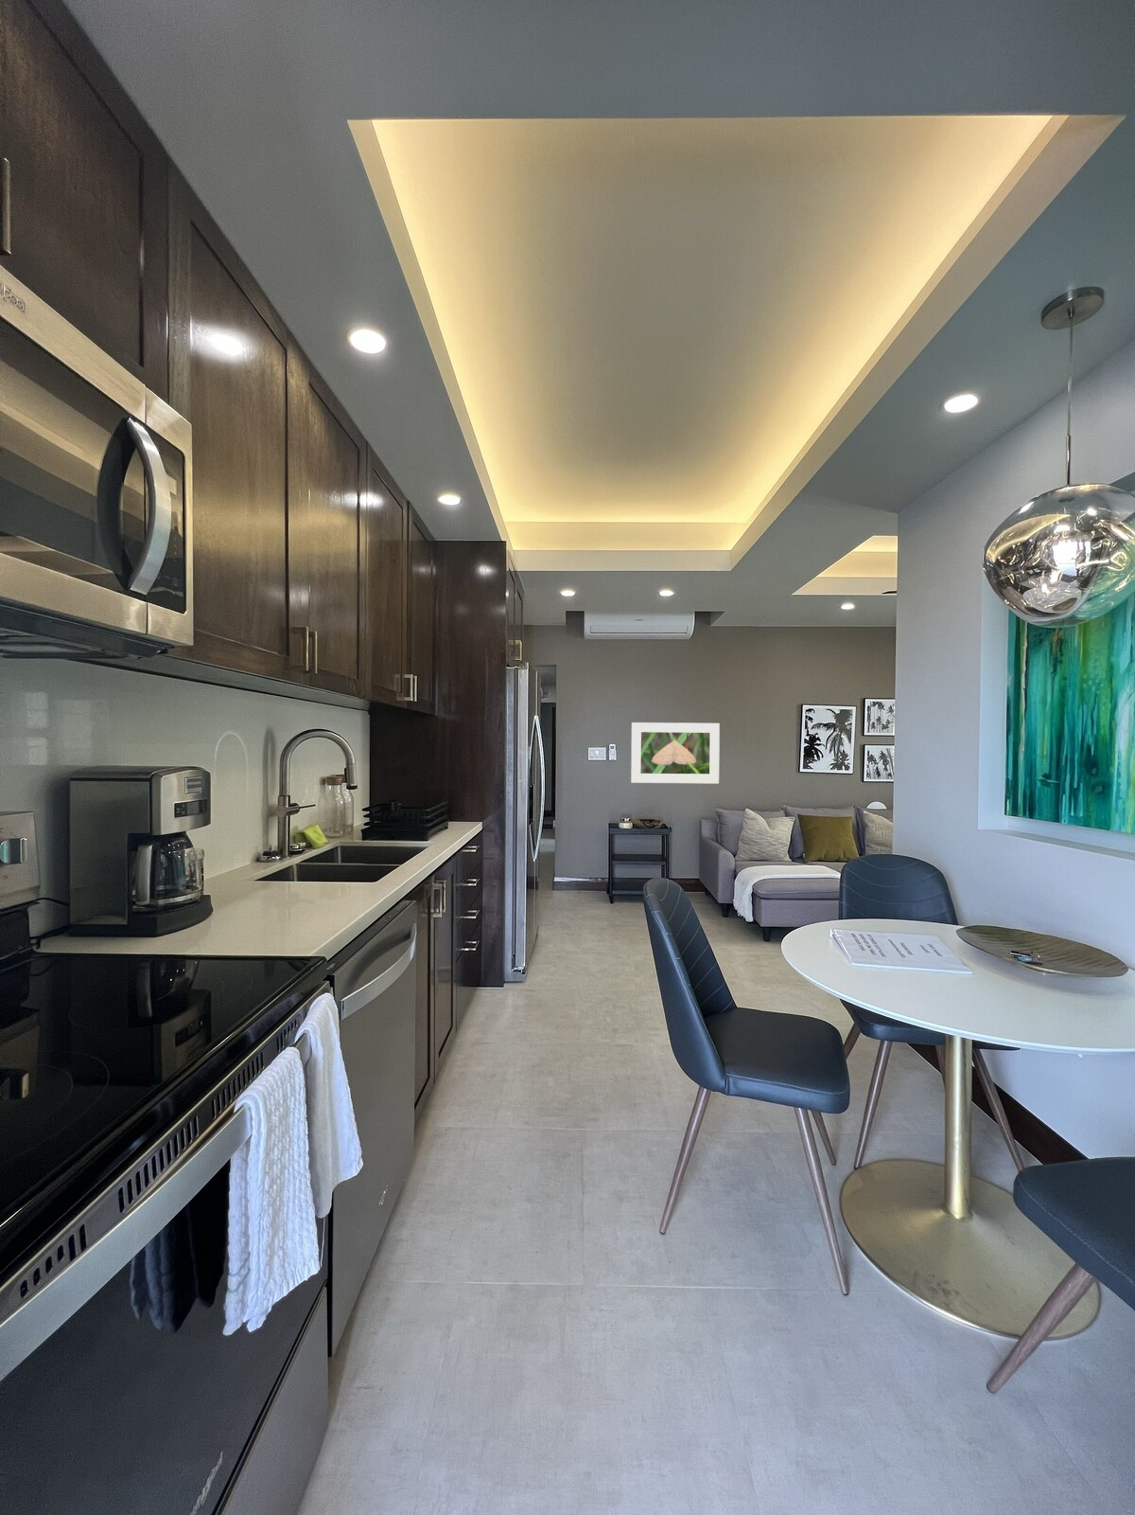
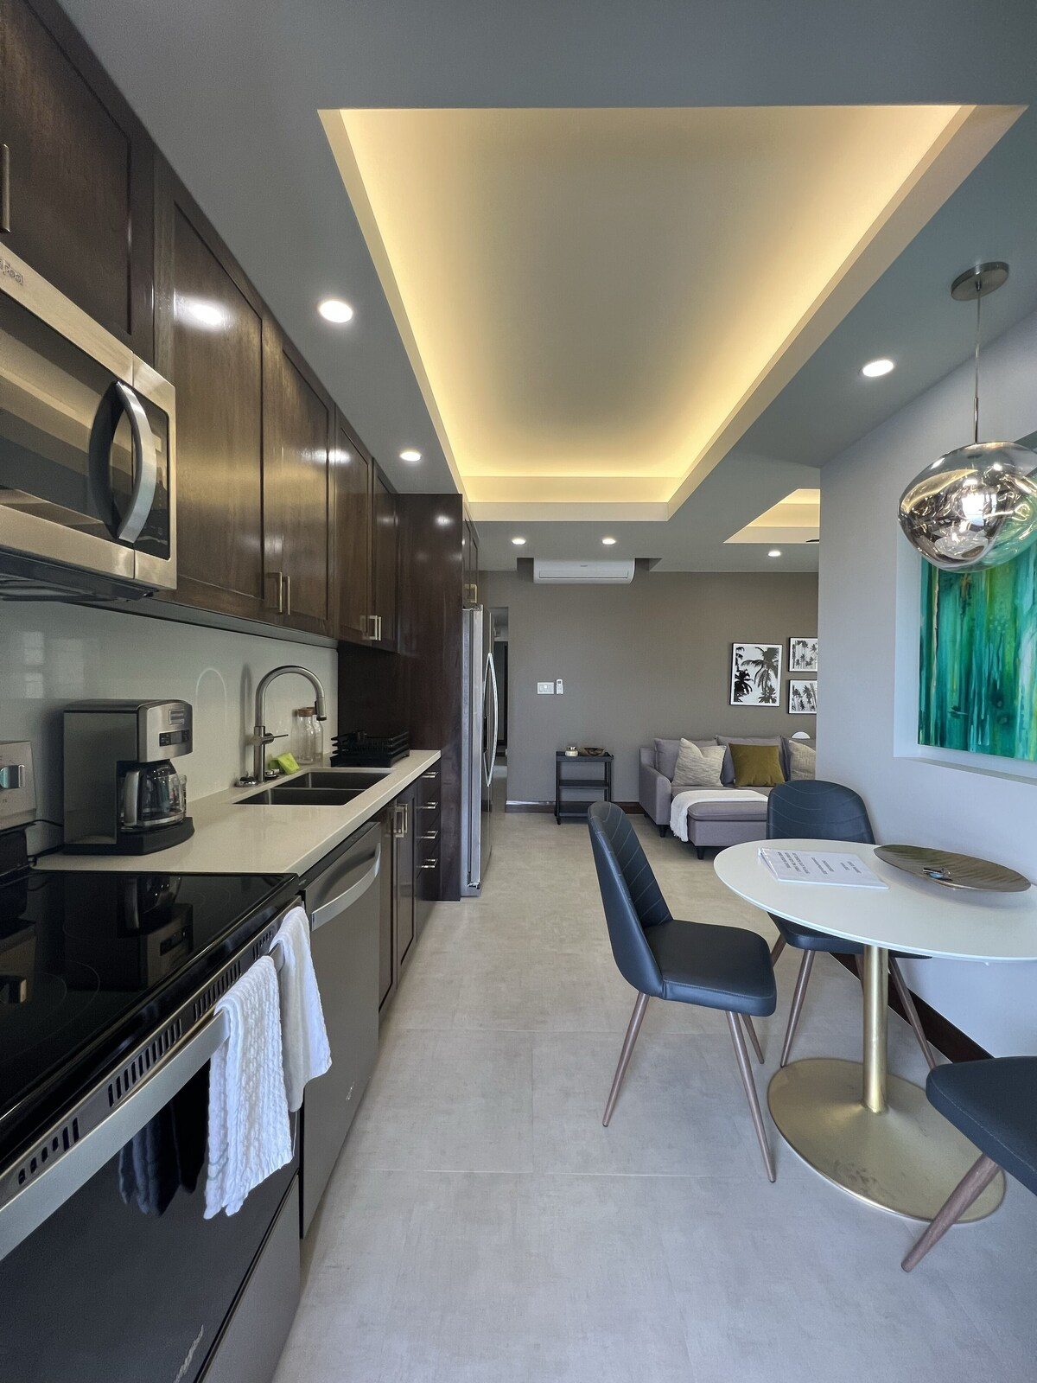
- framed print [629,722,721,784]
